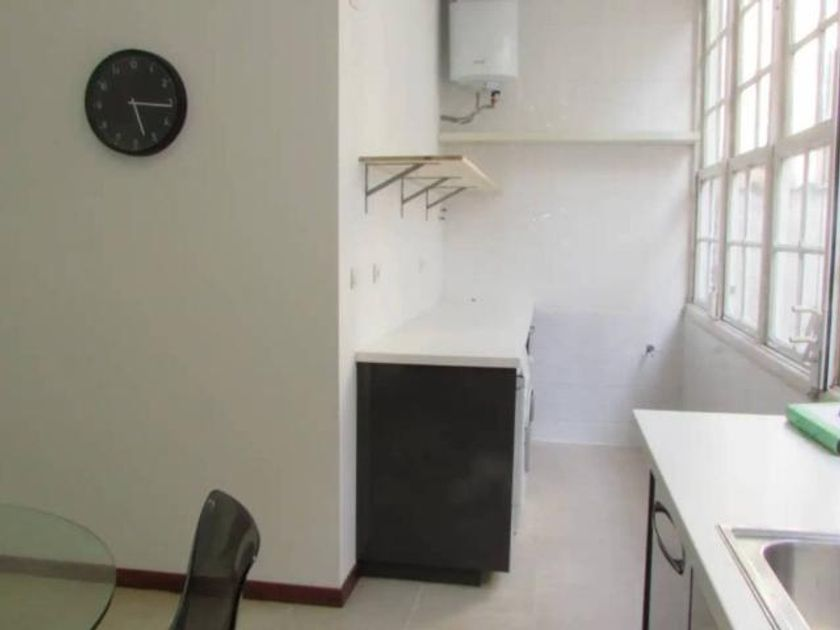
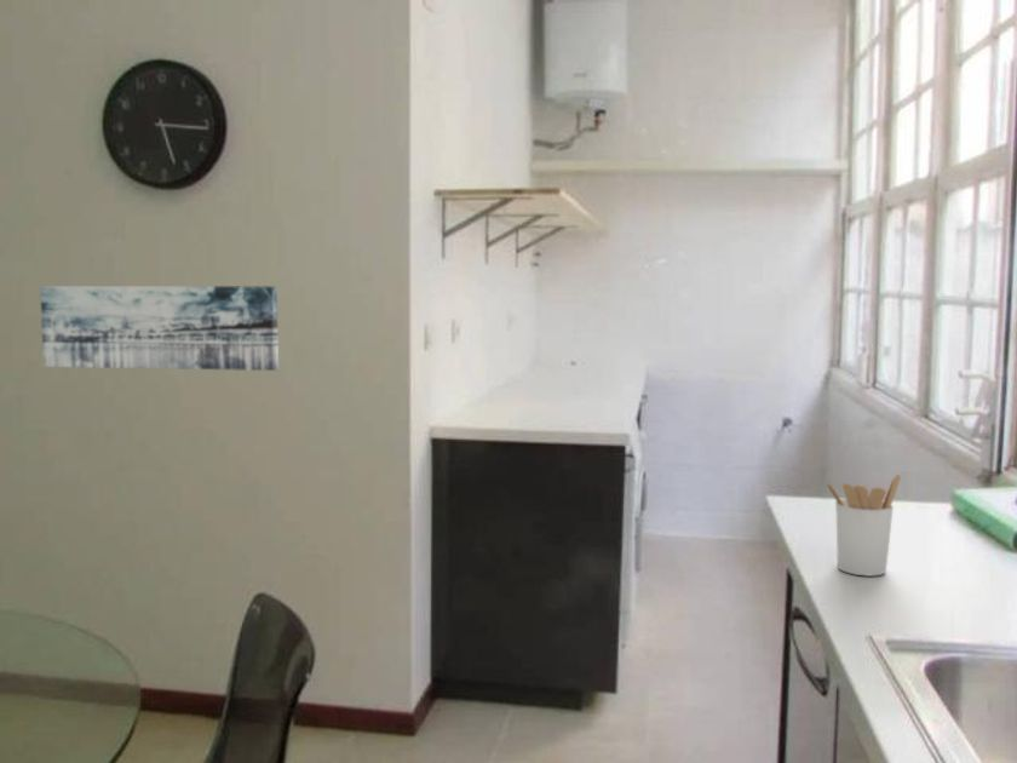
+ utensil holder [824,472,902,578]
+ wall art [39,285,280,372]
